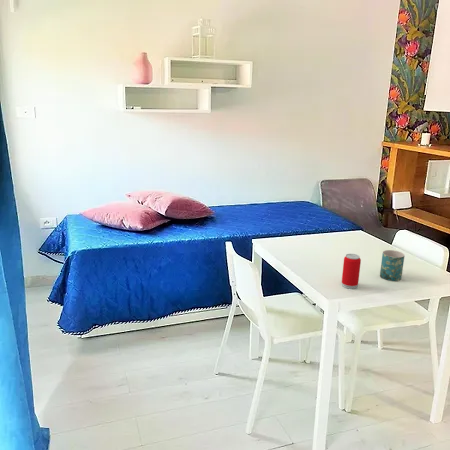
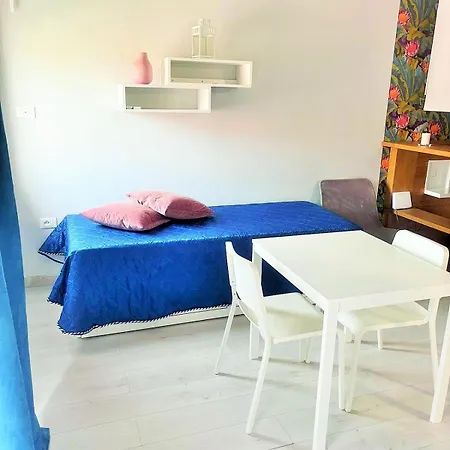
- beverage can [341,253,362,290]
- mug [379,249,406,282]
